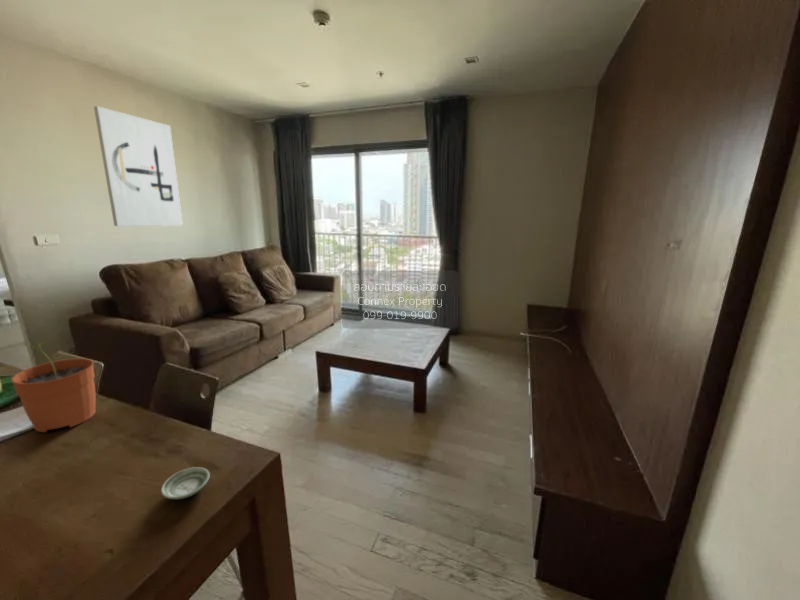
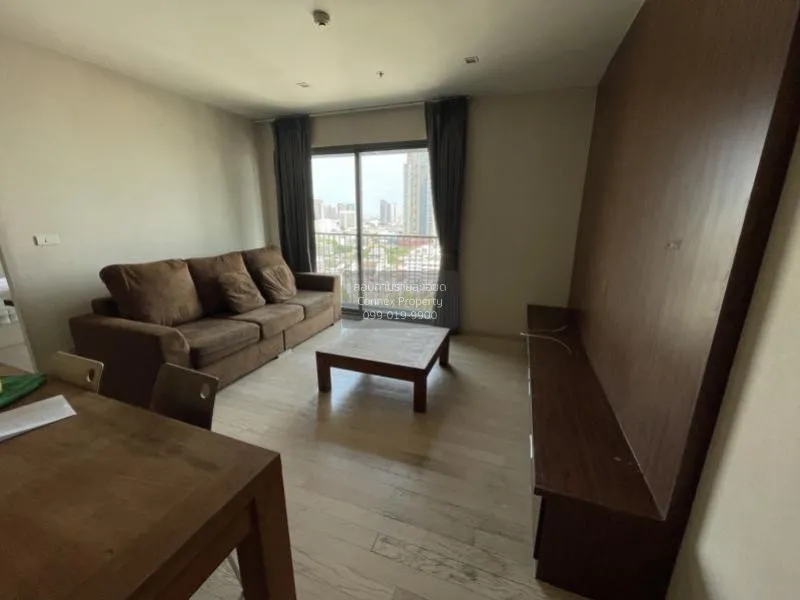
- saucer [160,466,211,500]
- plant pot [10,341,97,433]
- wall art [93,105,184,227]
